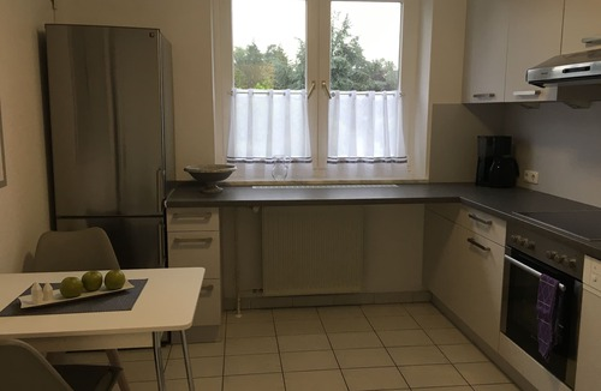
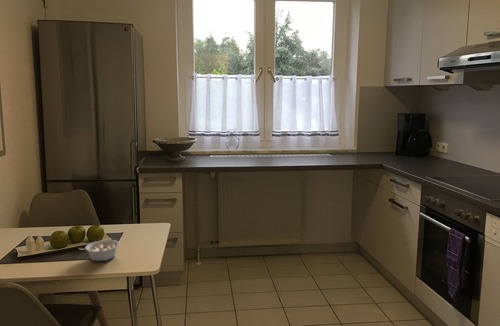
+ legume [78,239,121,263]
